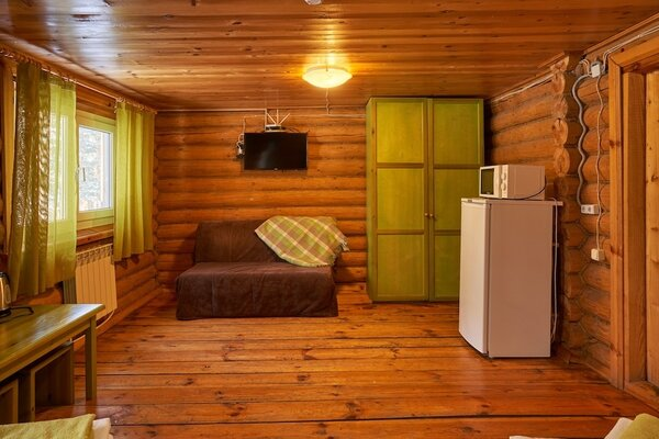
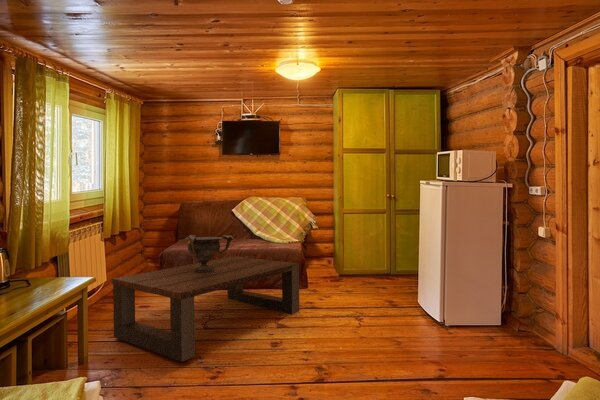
+ decorative bowl [184,234,235,272]
+ coffee table [111,255,300,363]
